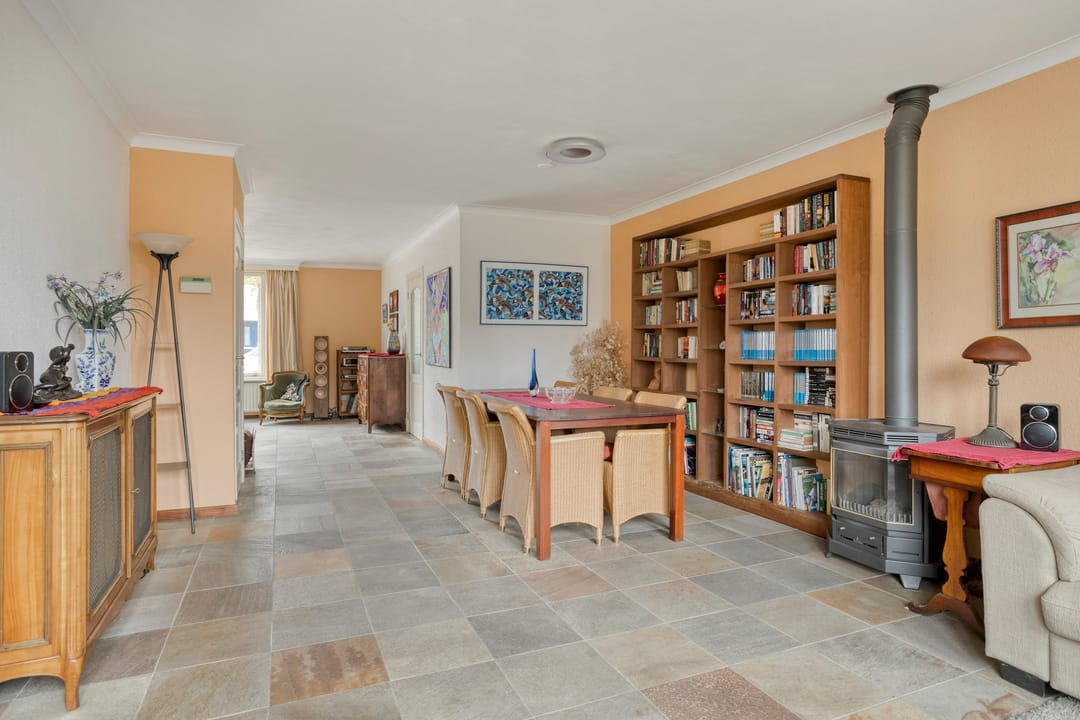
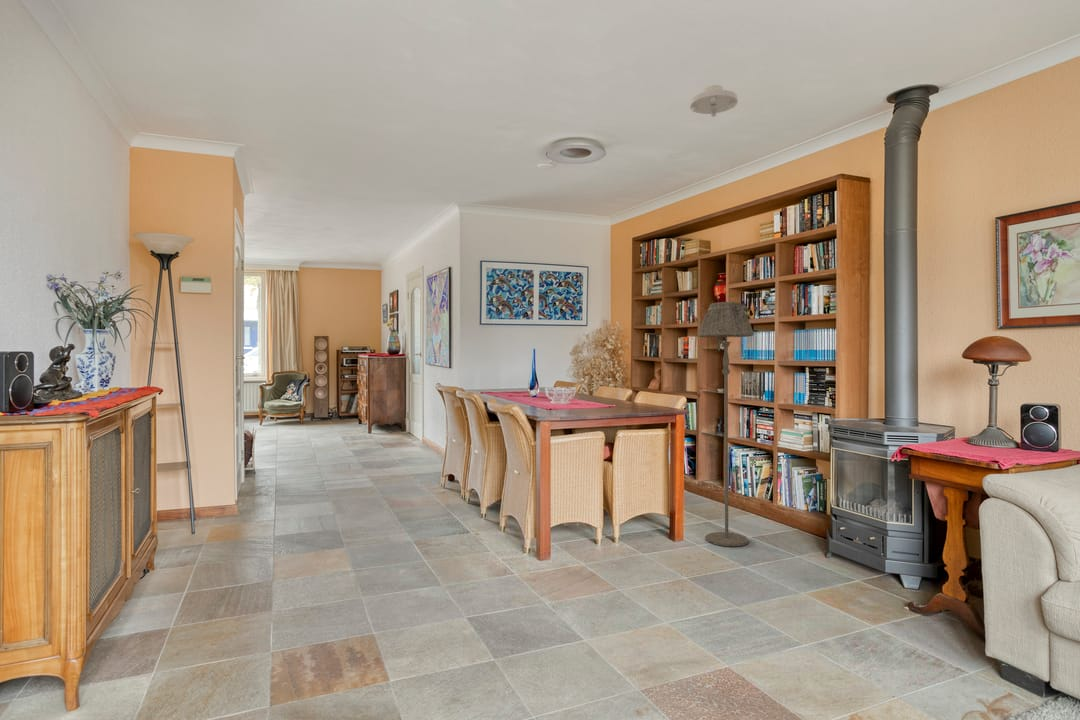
+ floor lamp [697,301,755,547]
+ ceiling light [689,84,739,118]
